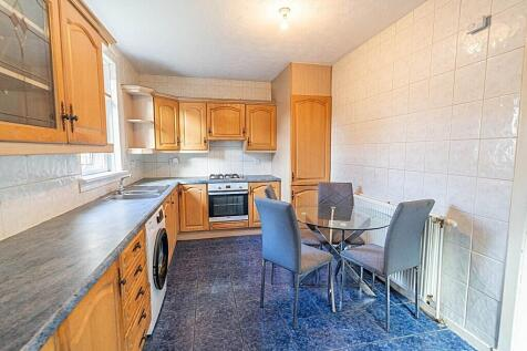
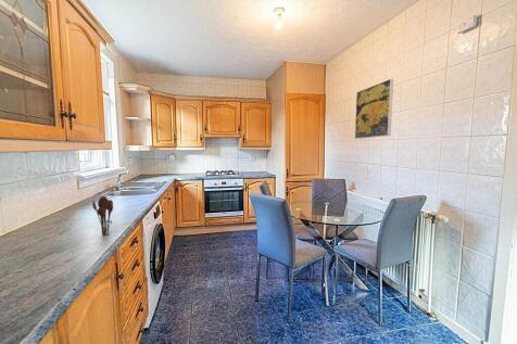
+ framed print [354,78,394,140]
+ utensil holder [91,195,114,238]
